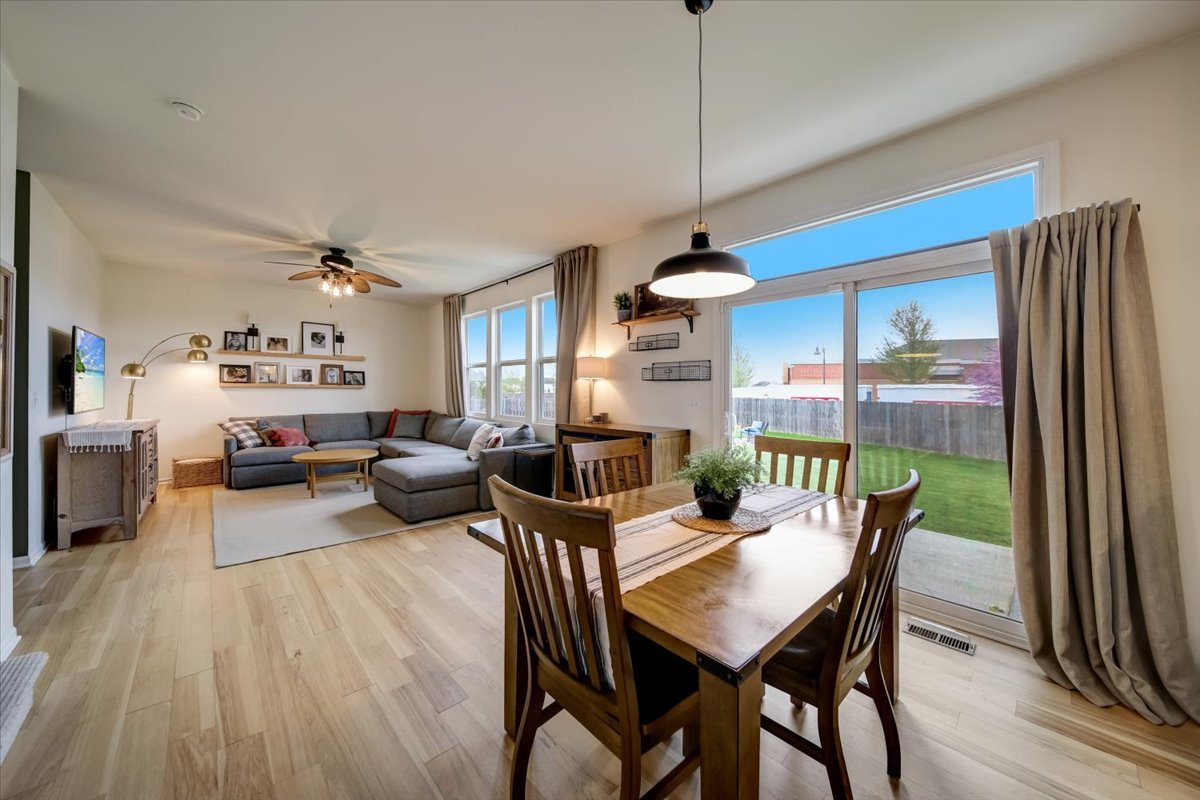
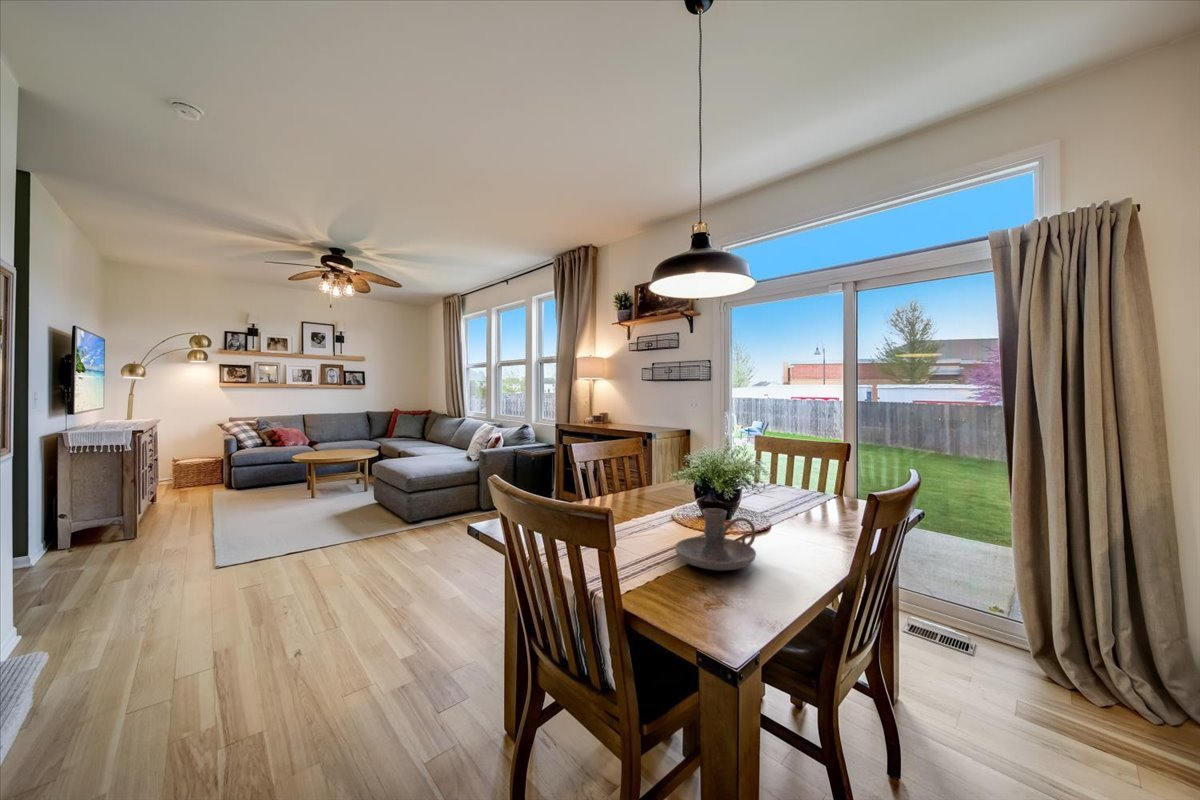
+ candle holder [674,507,757,571]
